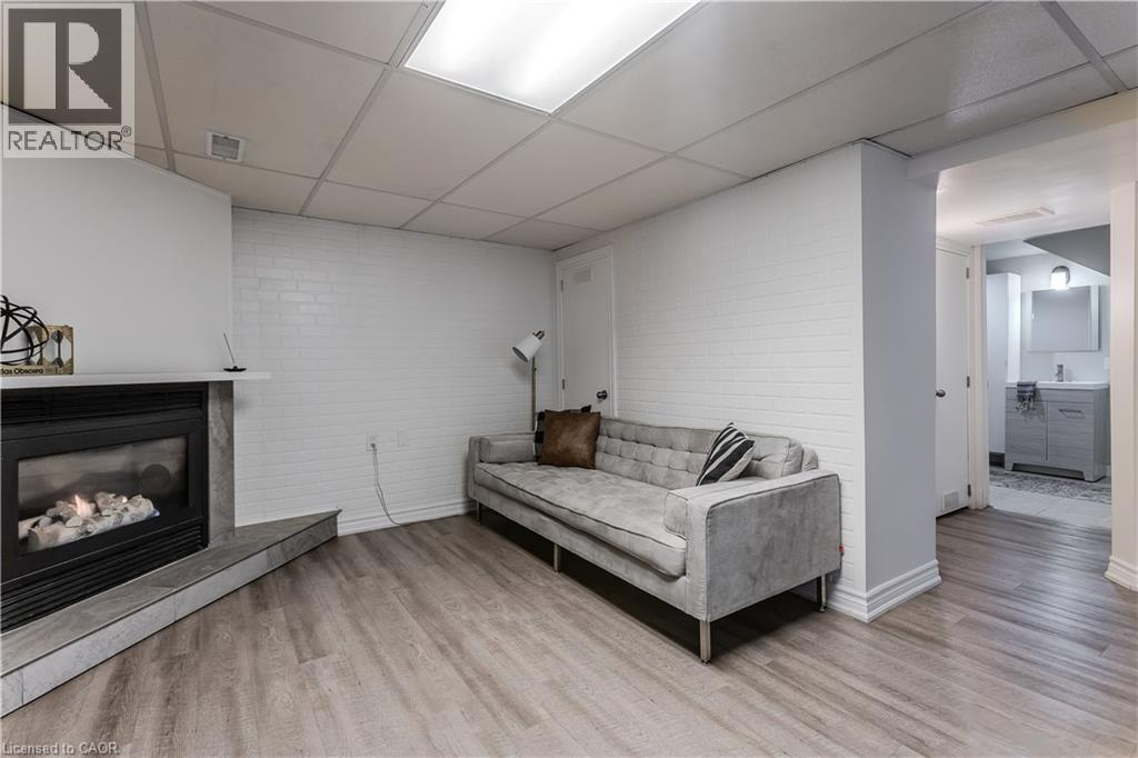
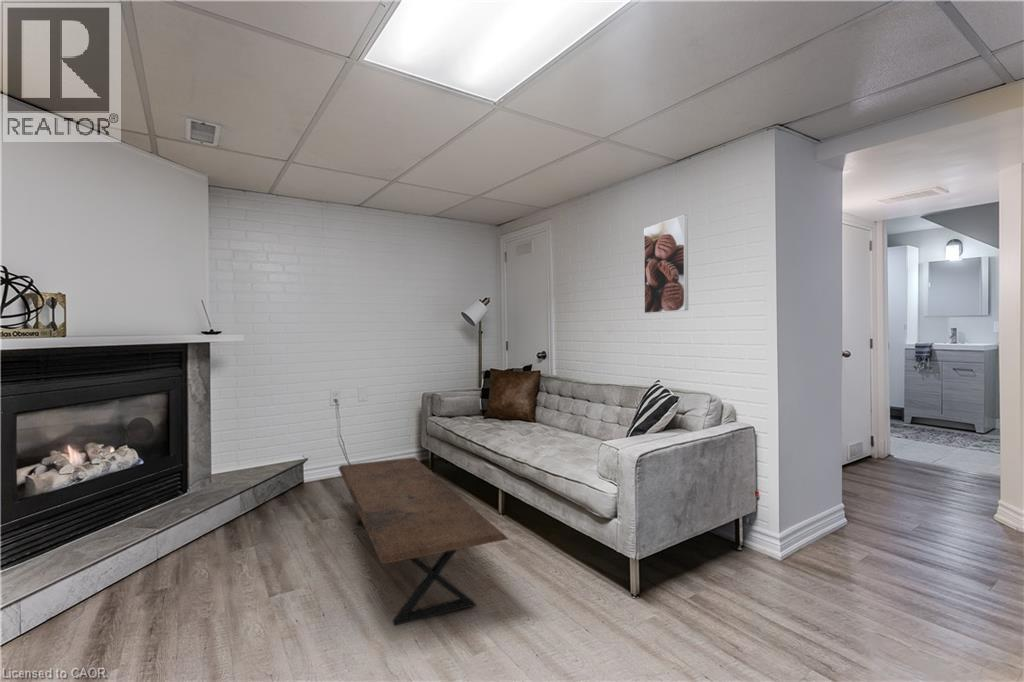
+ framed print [643,214,689,315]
+ coffee table [338,456,508,627]
